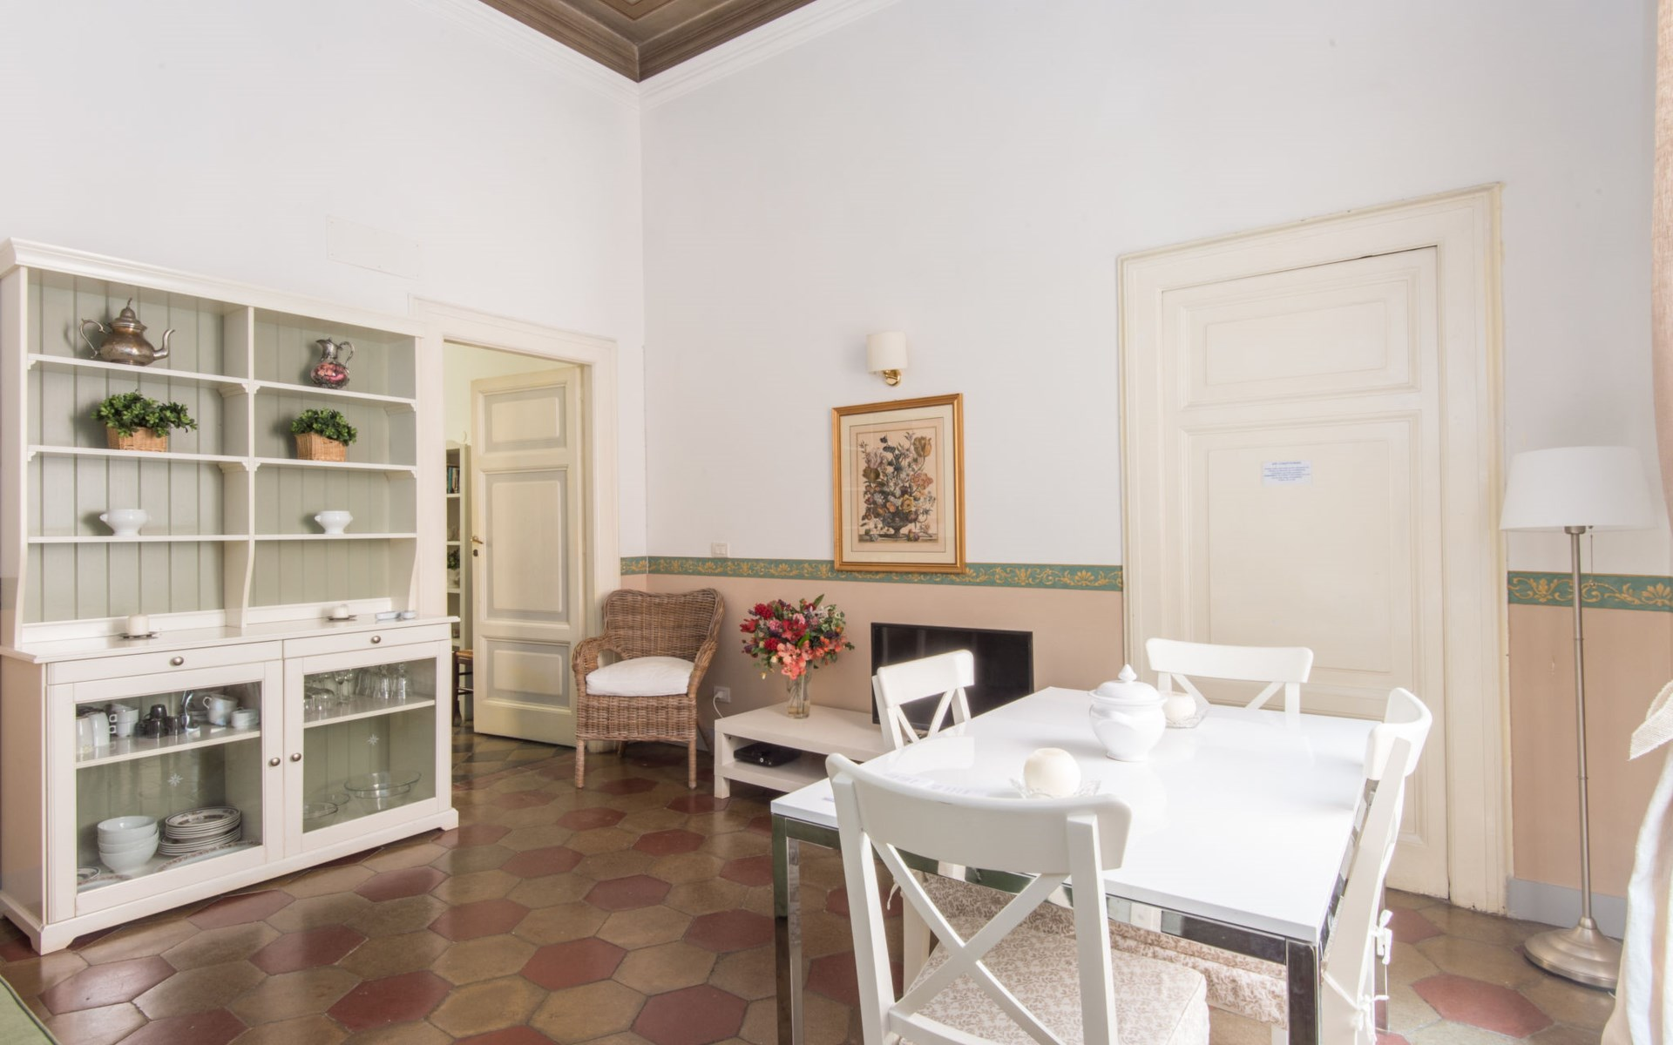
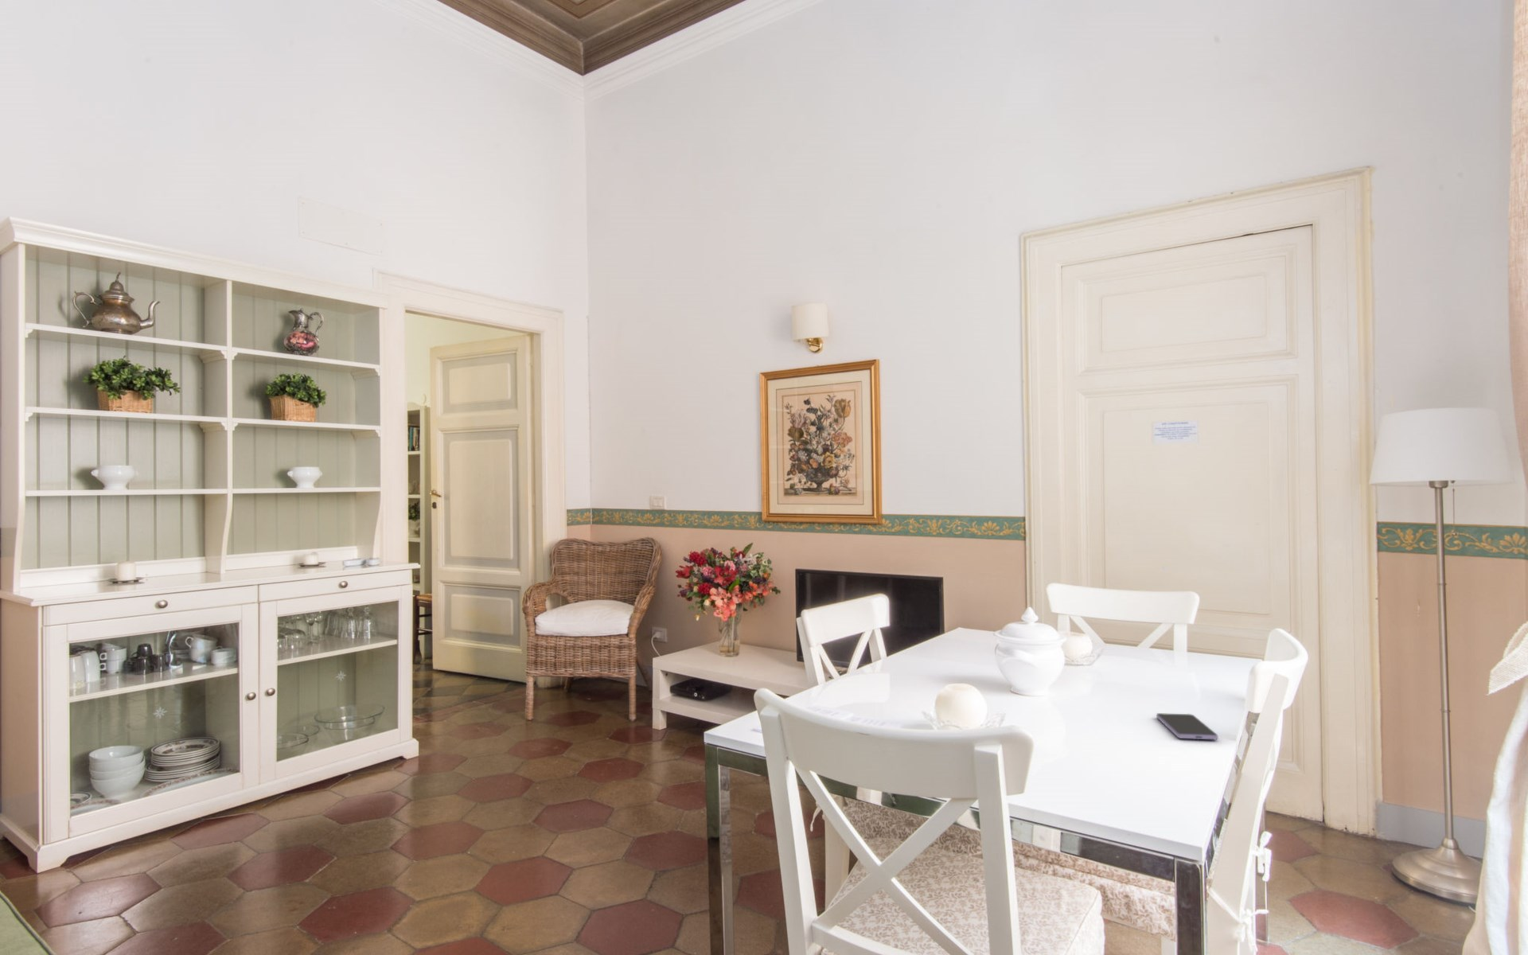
+ smartphone [1155,712,1219,740]
